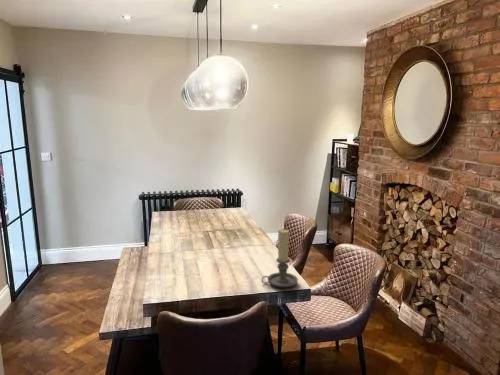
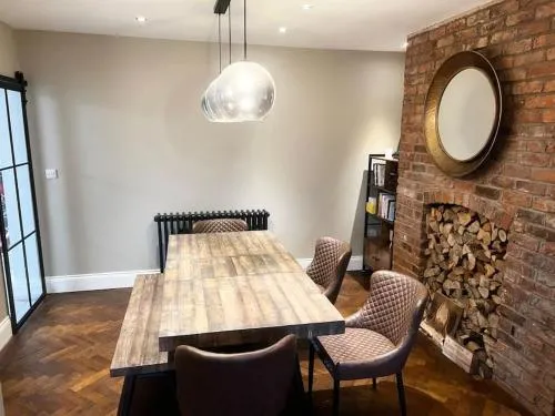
- candle holder [261,228,299,288]
